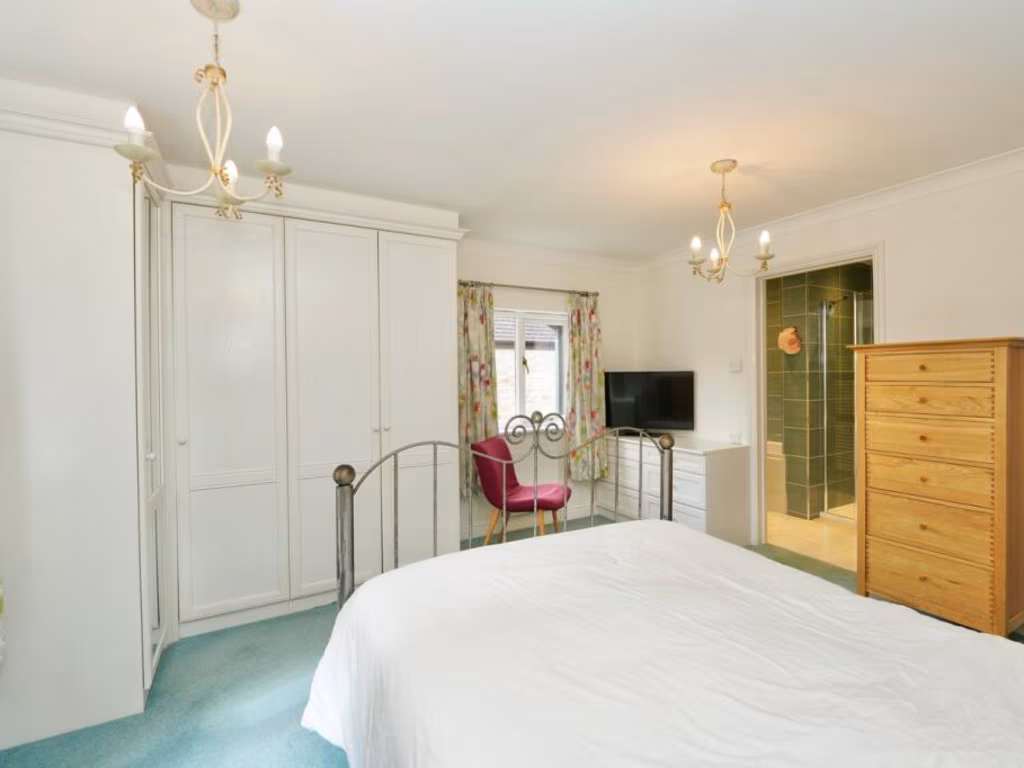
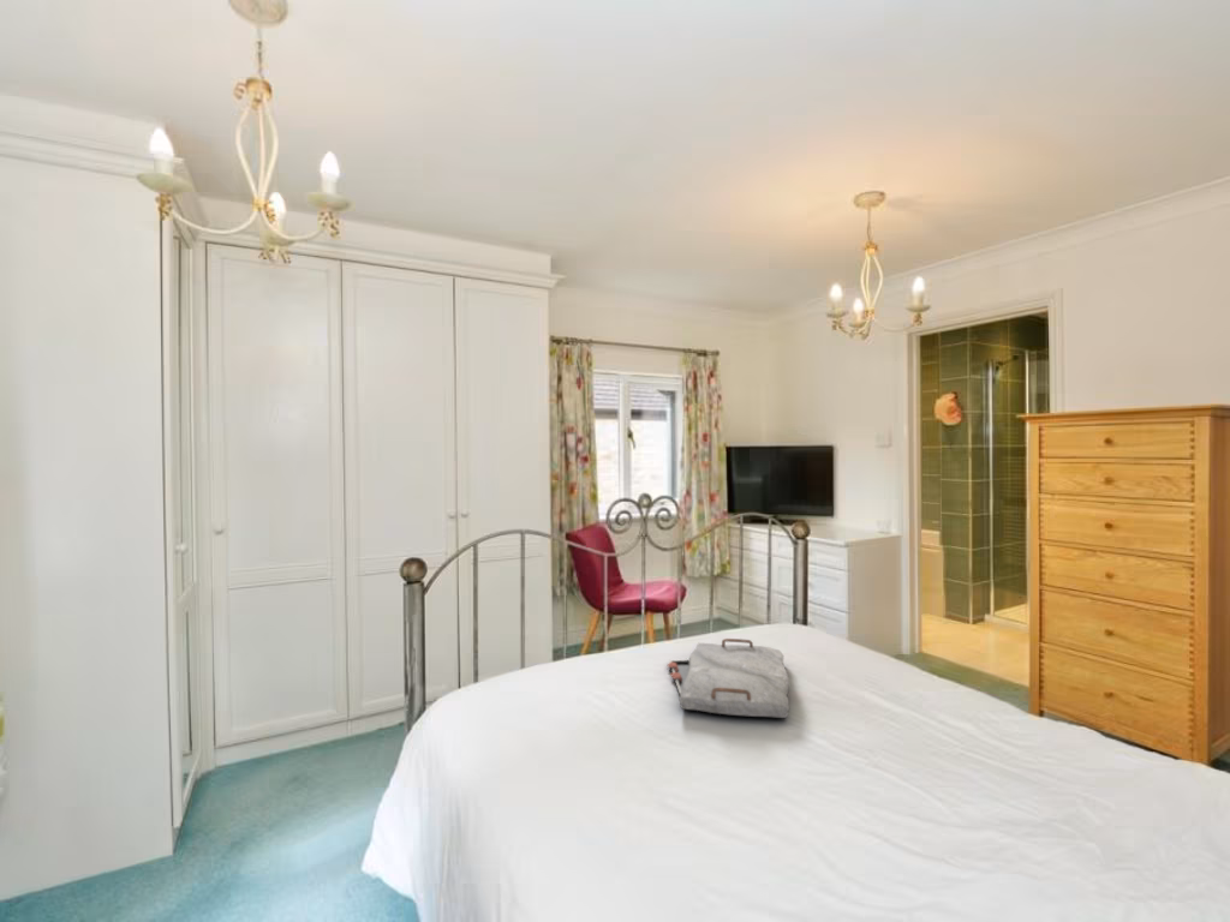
+ serving tray [665,637,790,719]
